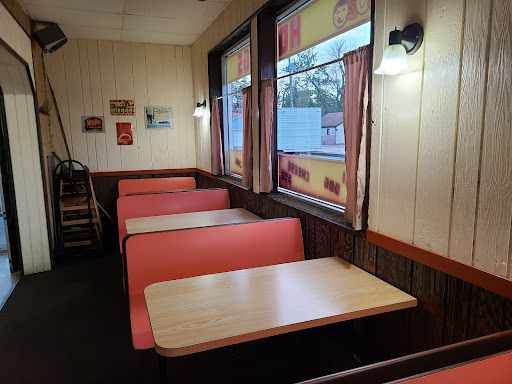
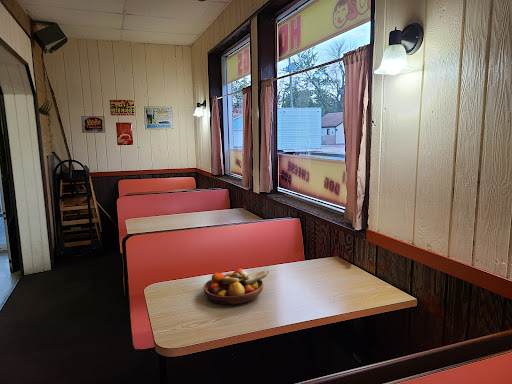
+ fruit bowl [203,268,270,306]
